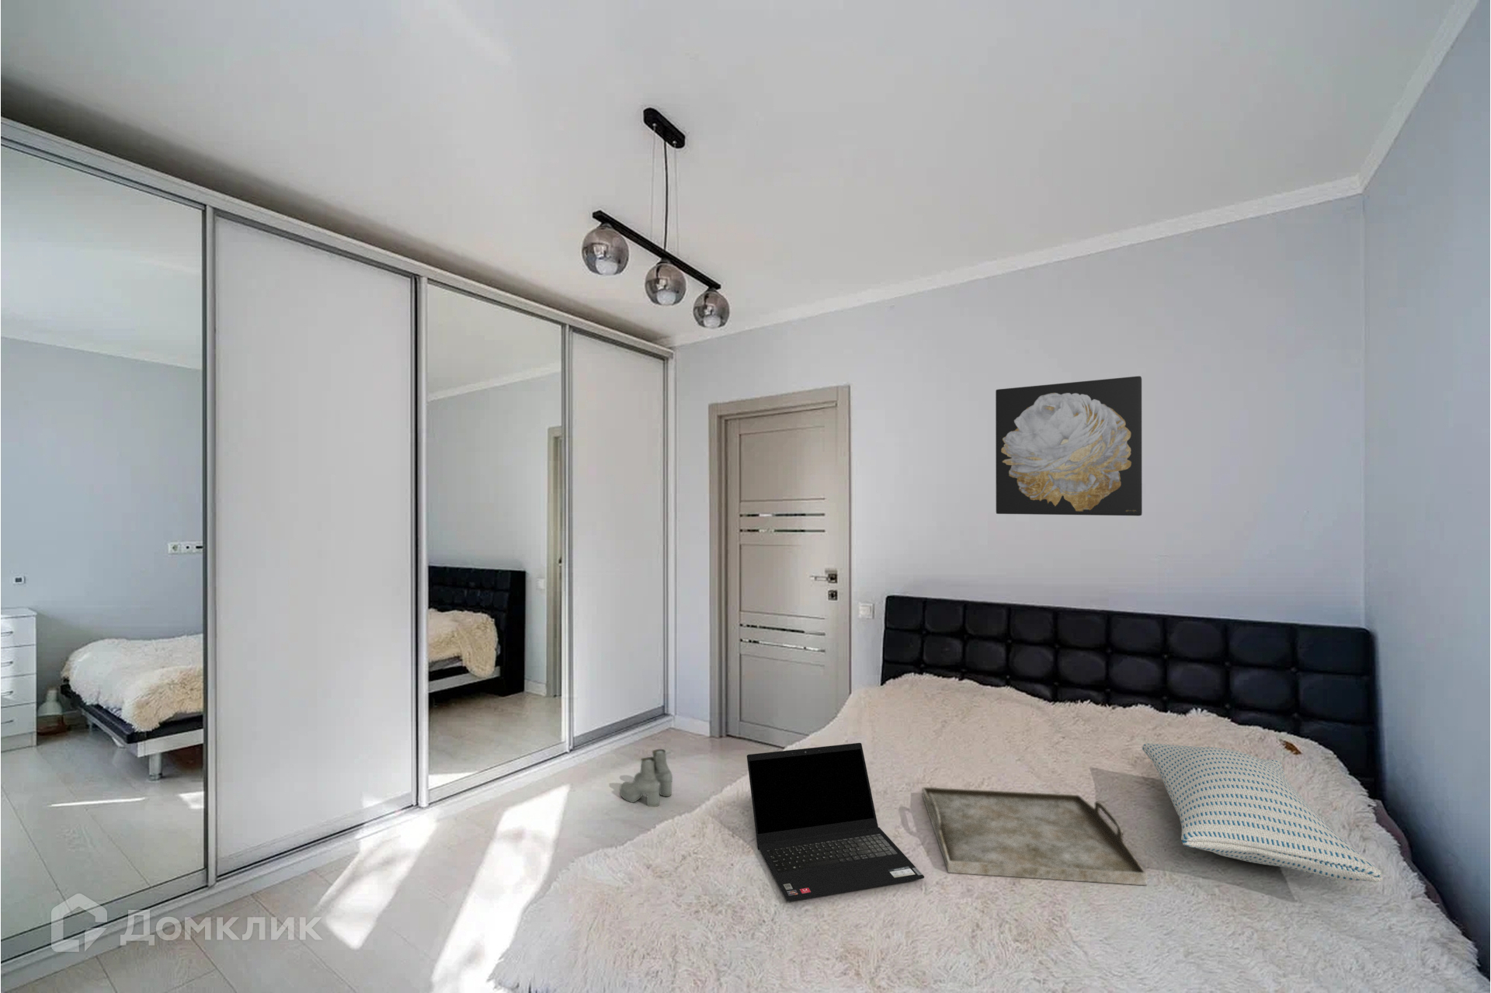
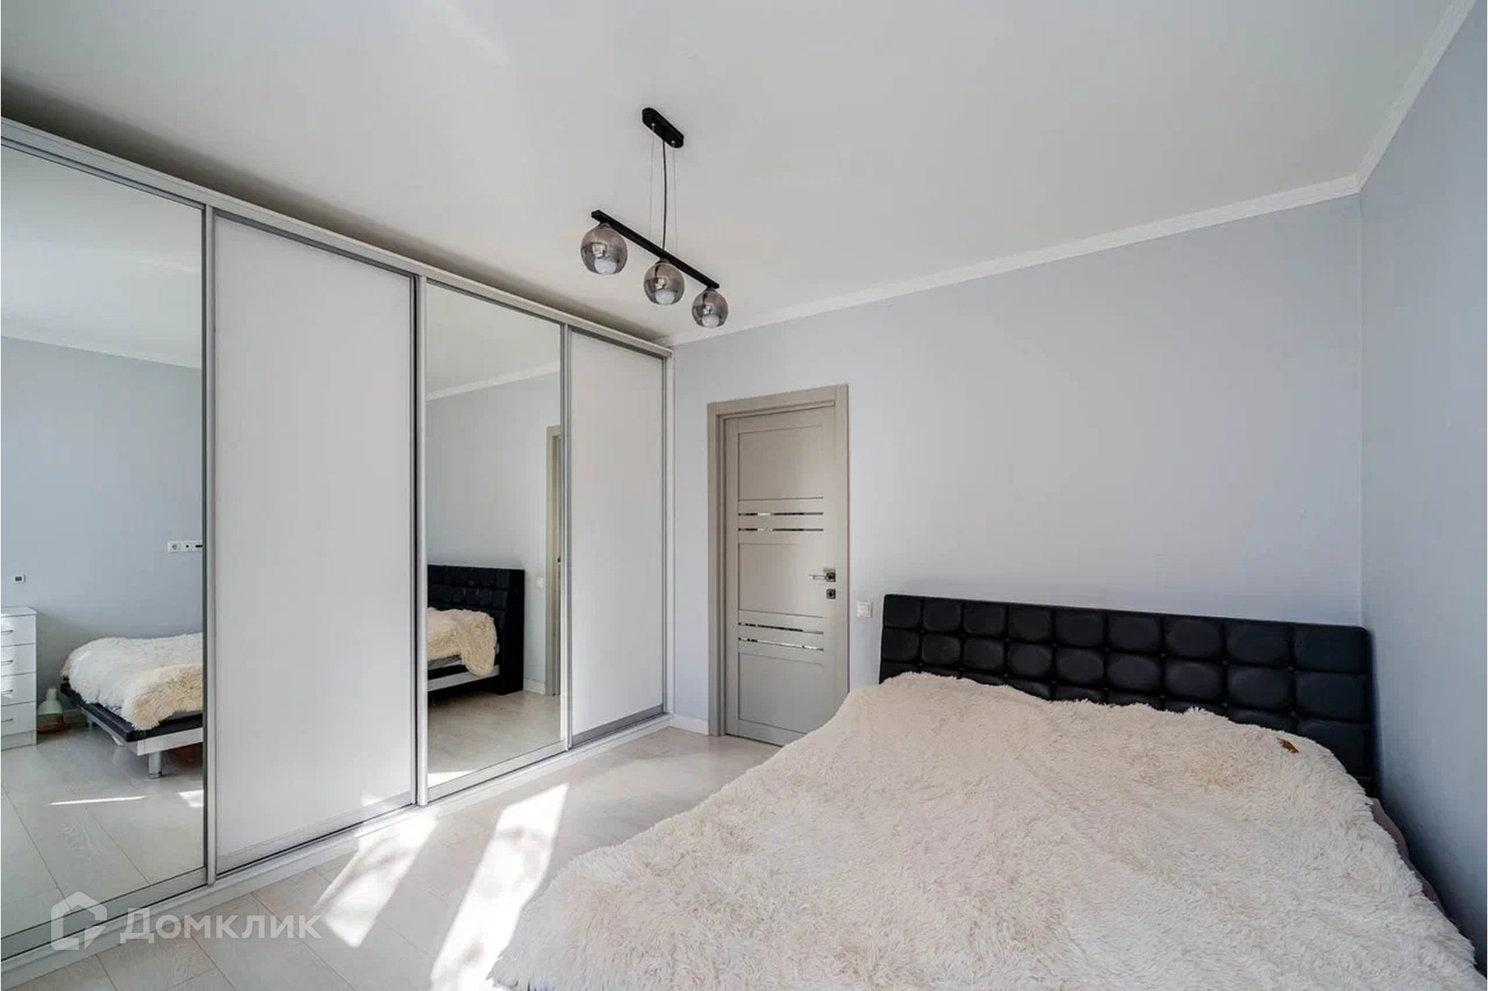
- serving tray [922,787,1147,885]
- laptop computer [746,743,925,902]
- pillow [1141,743,1383,883]
- boots [619,748,673,808]
- wall art [994,376,1143,516]
